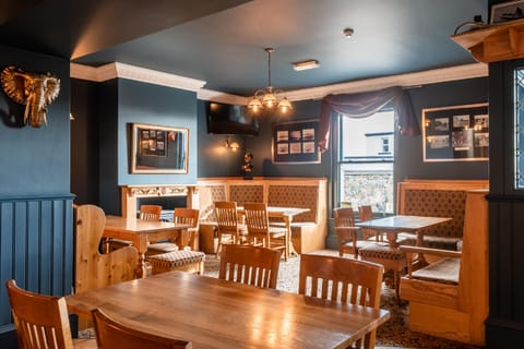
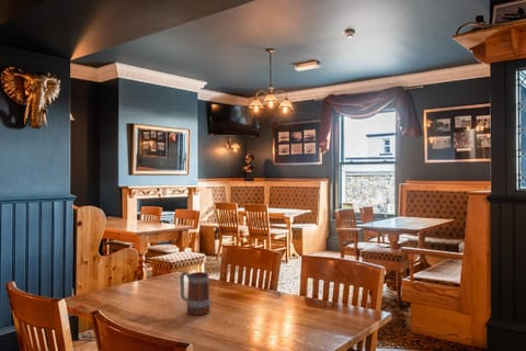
+ beer mug [179,270,211,316]
